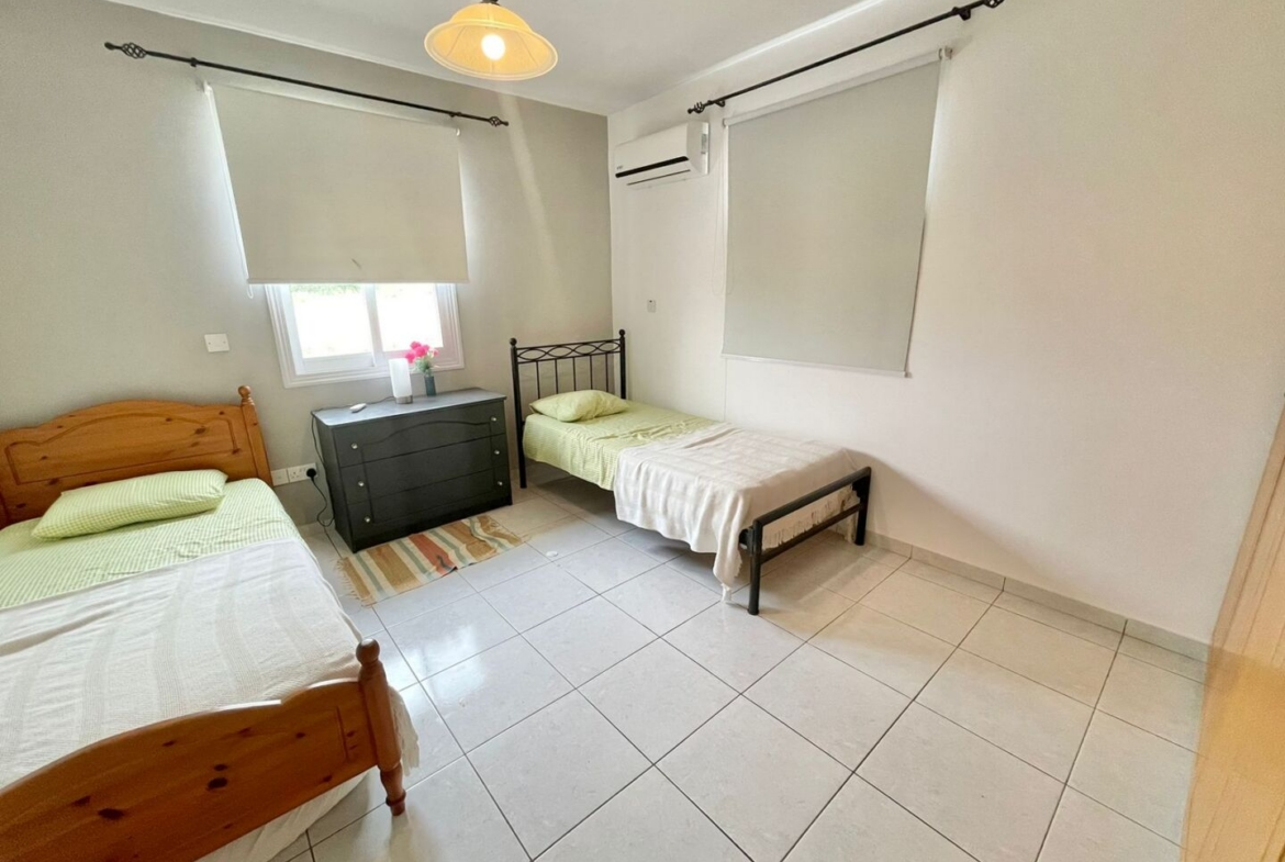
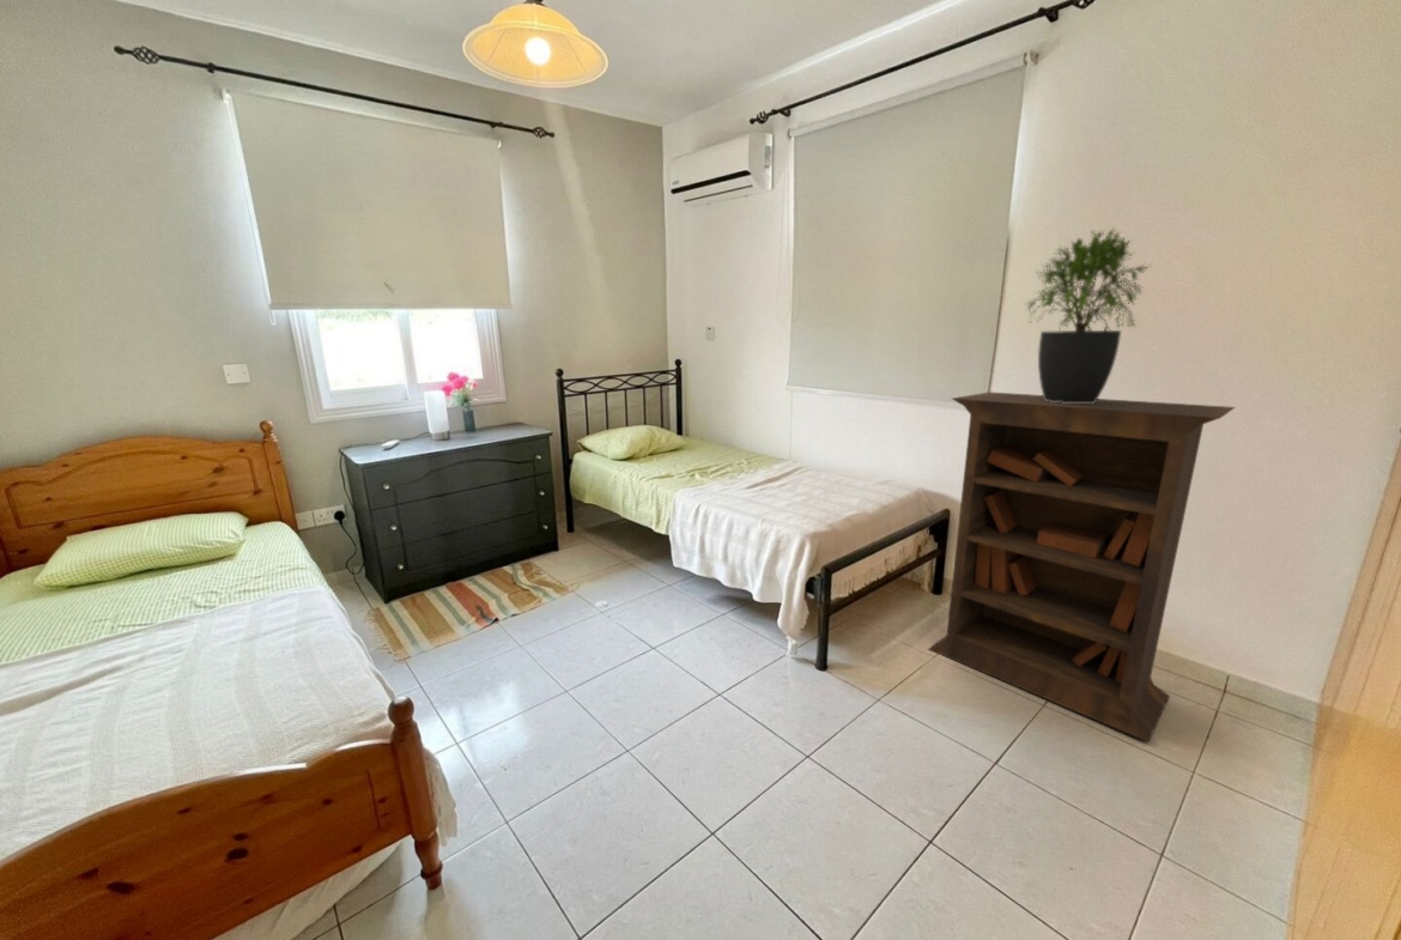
+ potted plant [1021,225,1154,404]
+ bookcase [928,390,1237,744]
